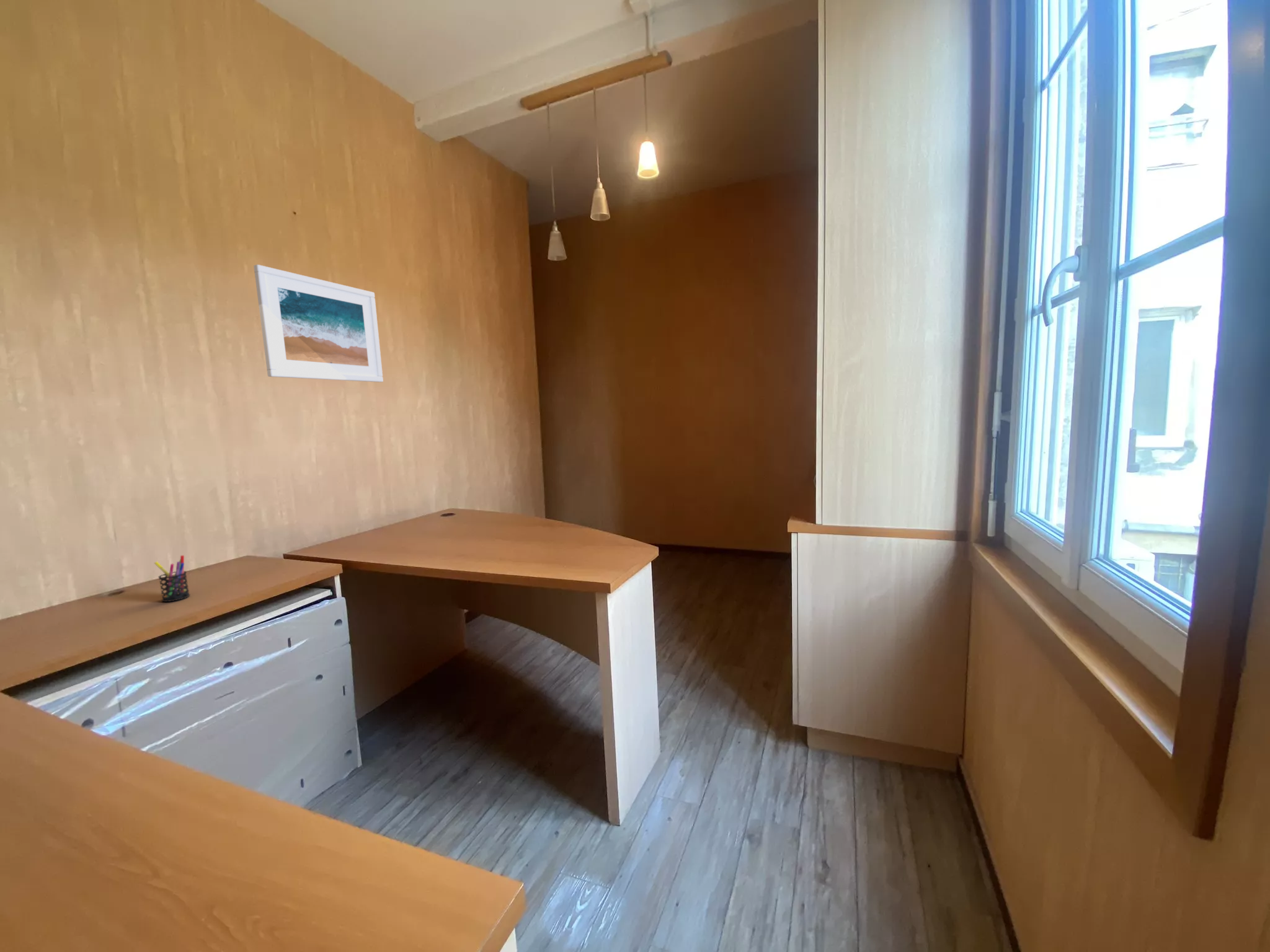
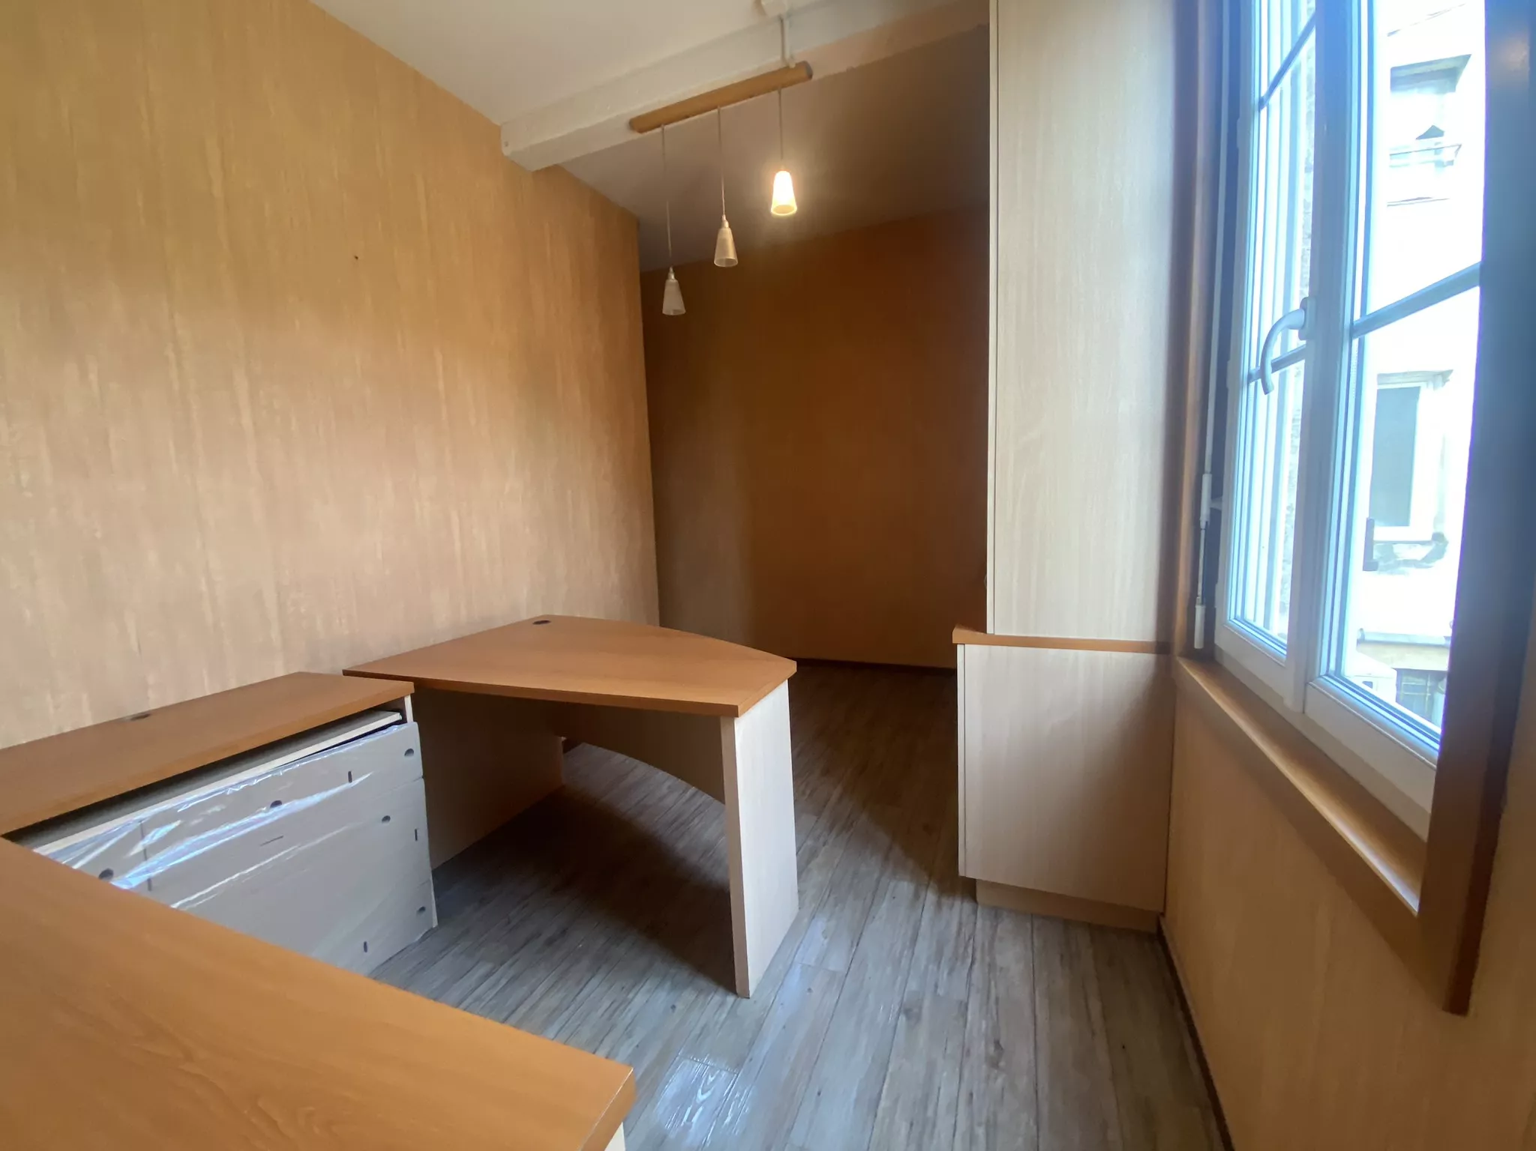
- pen holder [153,555,190,602]
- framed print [253,264,384,383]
